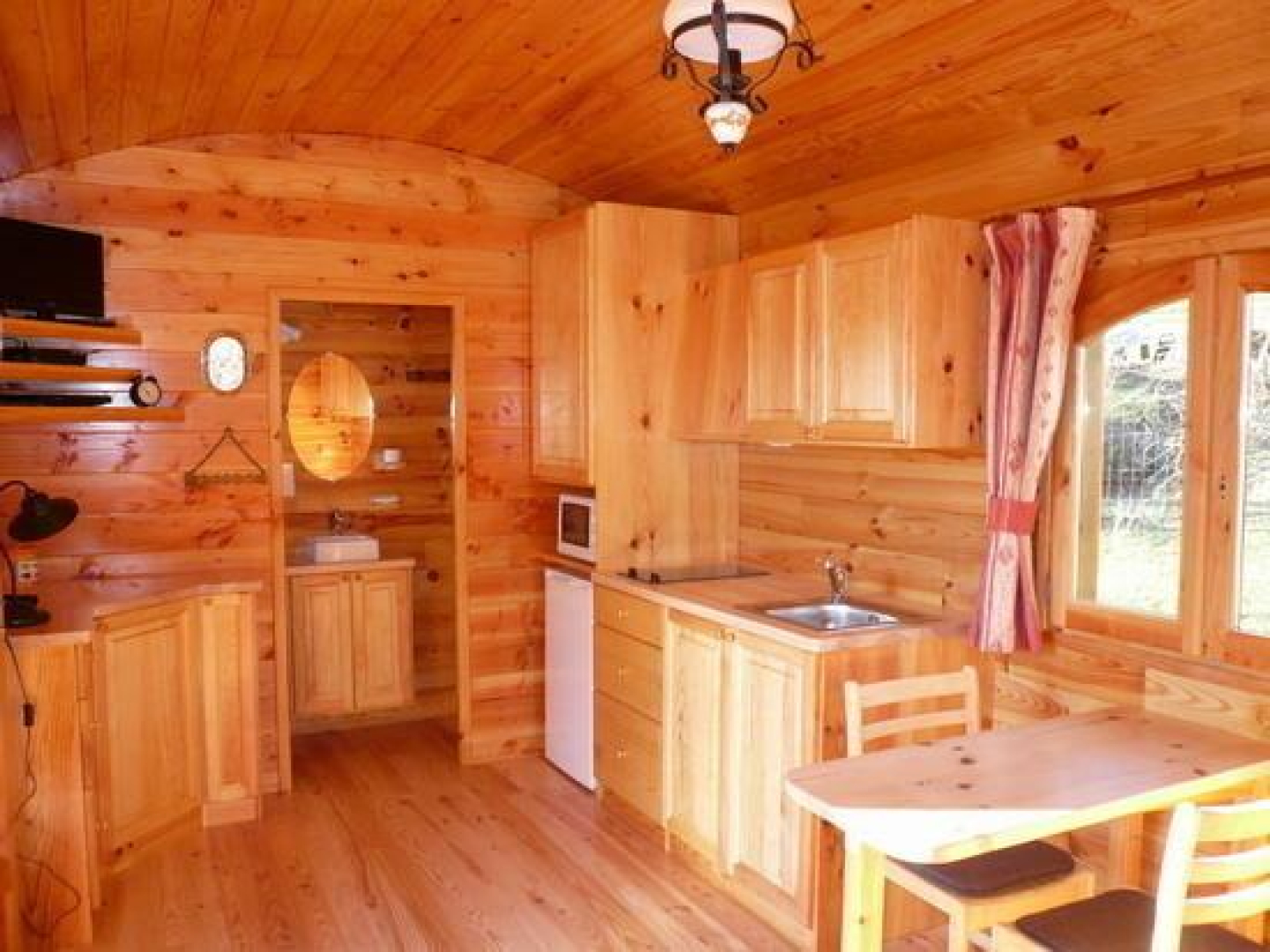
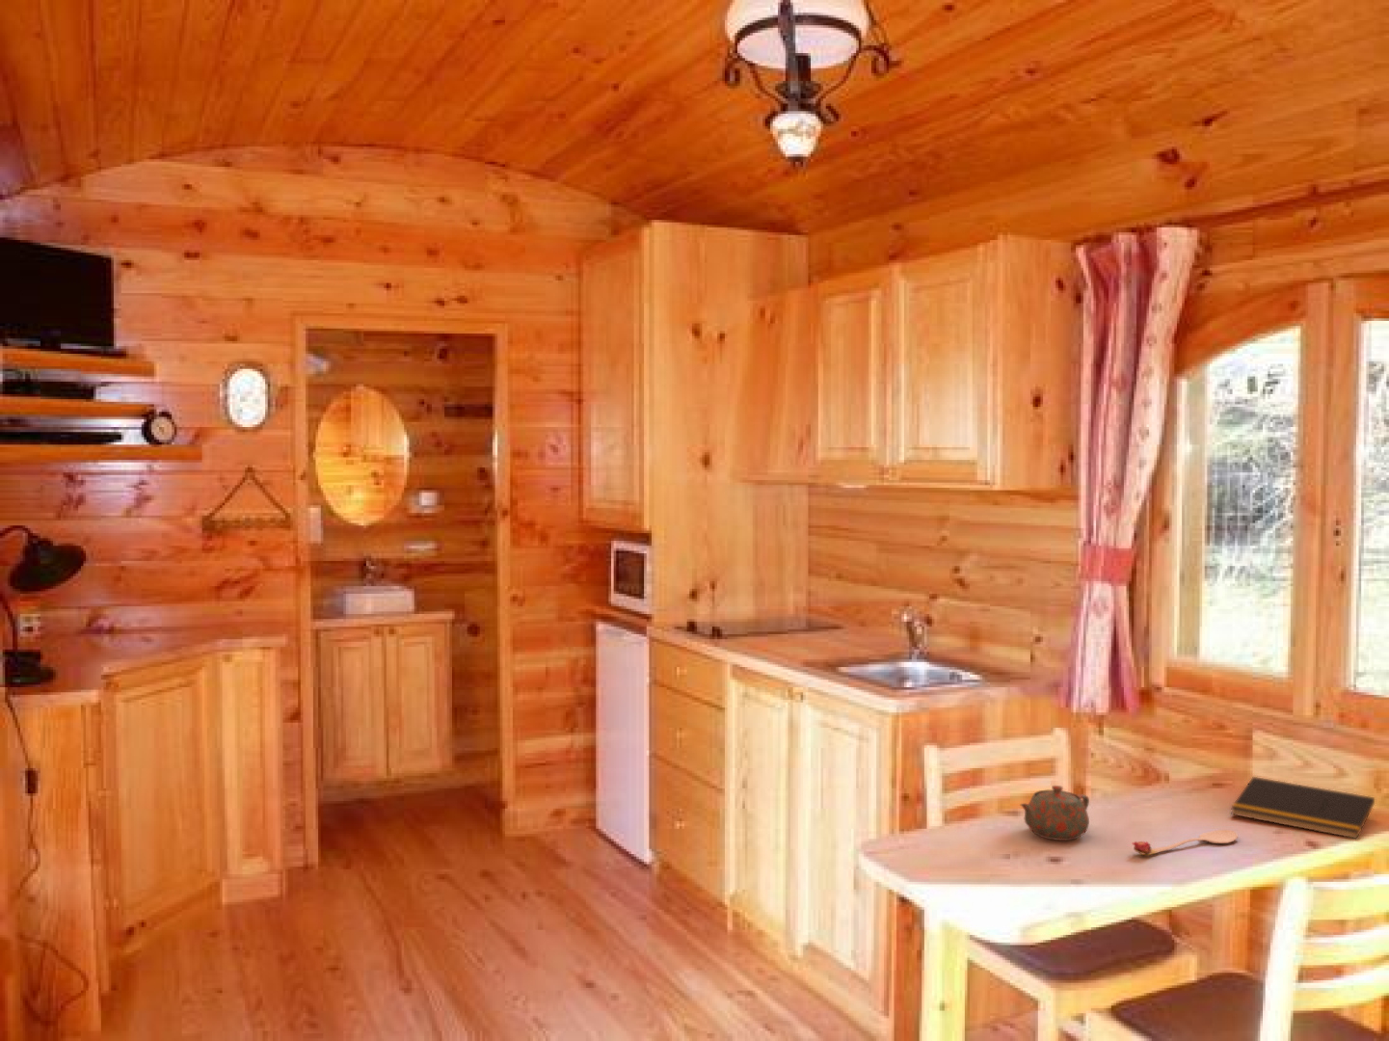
+ teapot [1019,785,1090,842]
+ notepad [1230,776,1376,840]
+ spoon [1131,829,1239,856]
